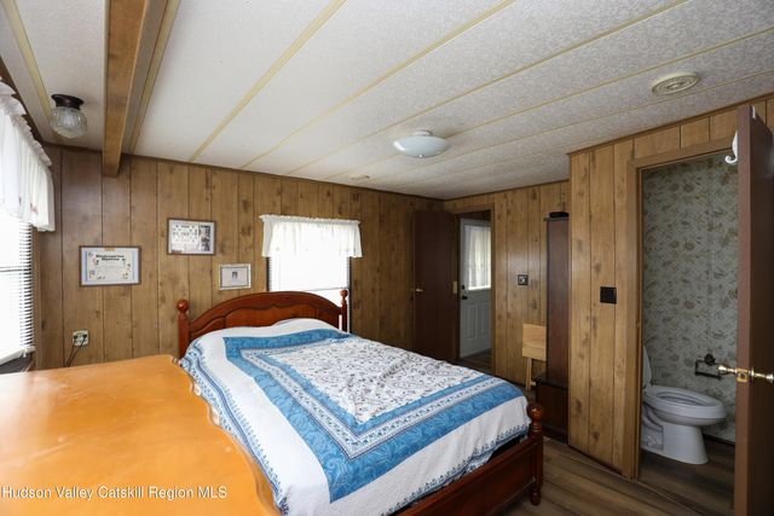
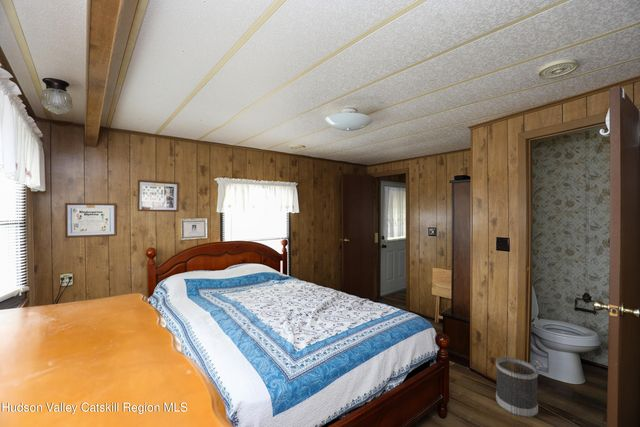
+ wastebasket [495,356,539,418]
